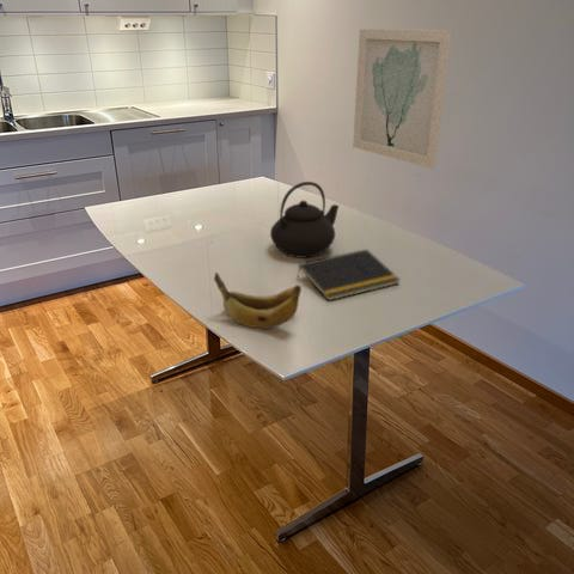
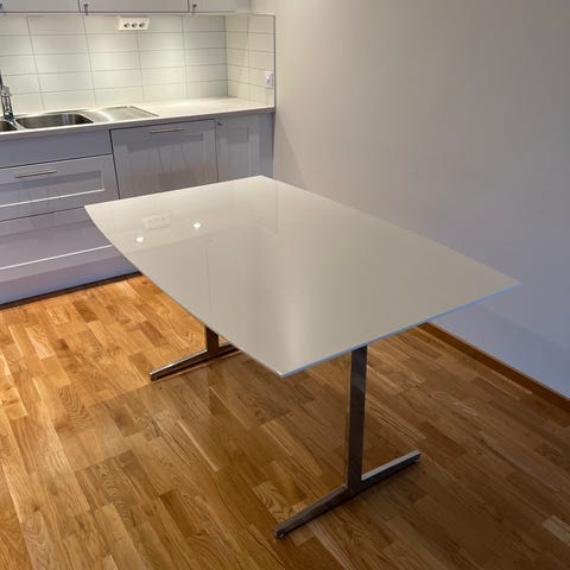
- wall art [352,28,452,170]
- banana [213,271,303,330]
- teapot [269,181,340,259]
- notepad [295,249,401,301]
